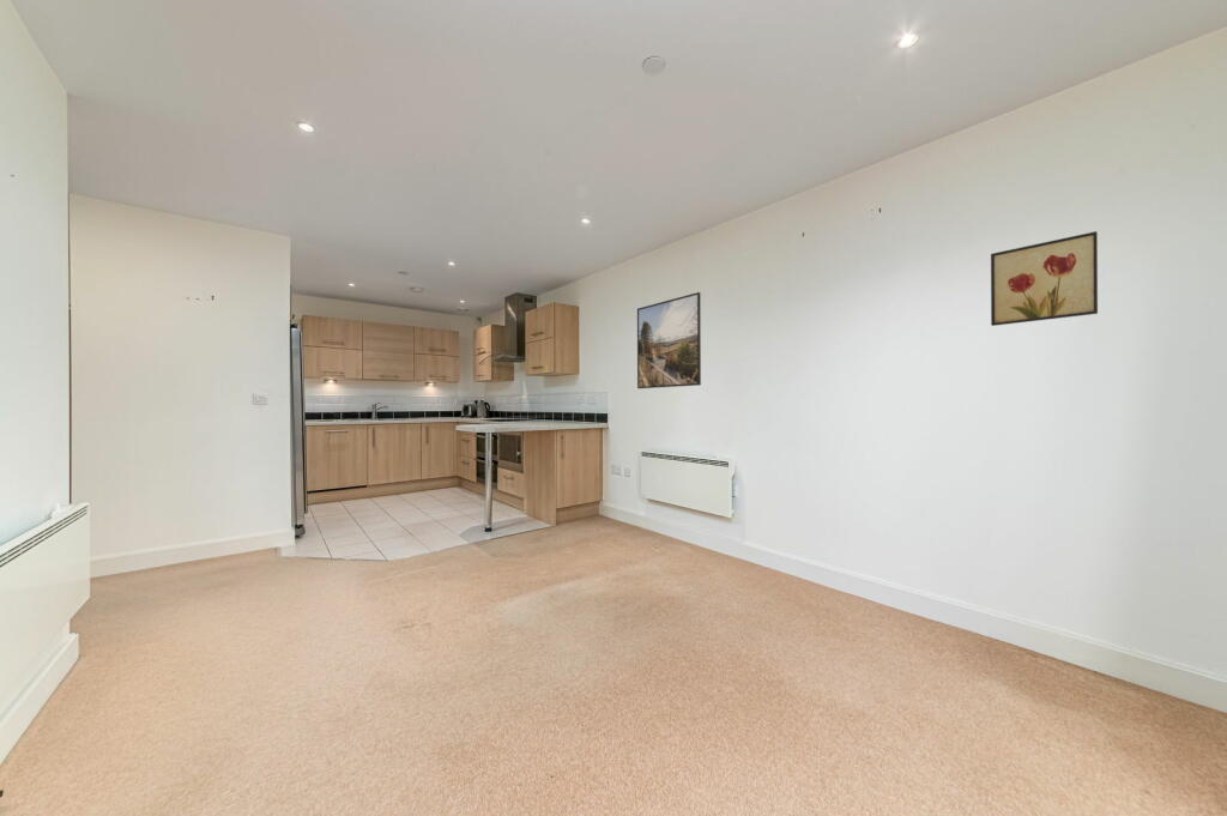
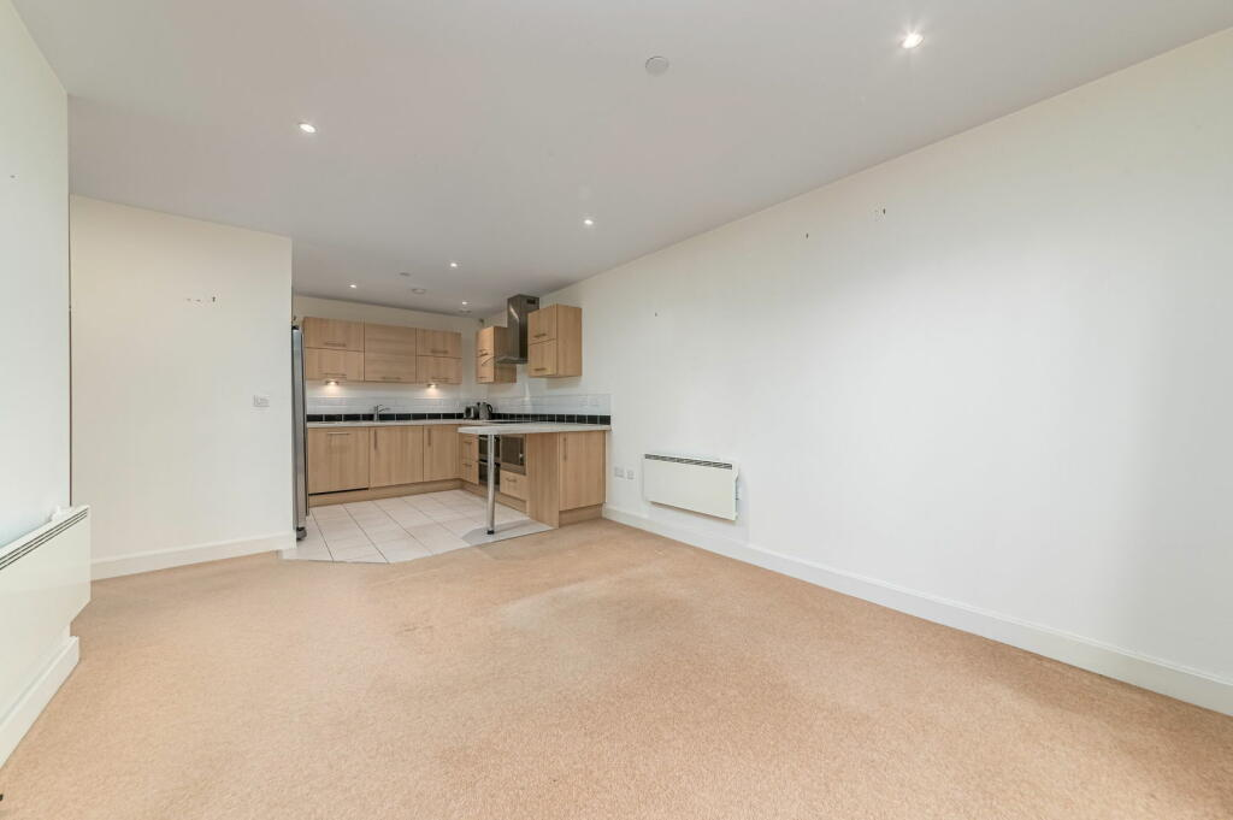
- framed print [636,291,702,389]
- wall art [990,230,1099,327]
